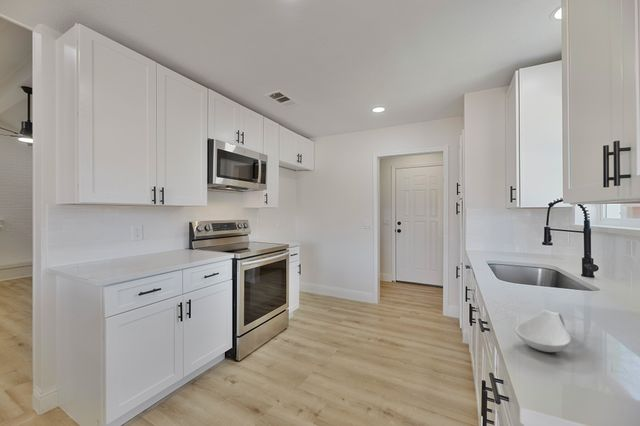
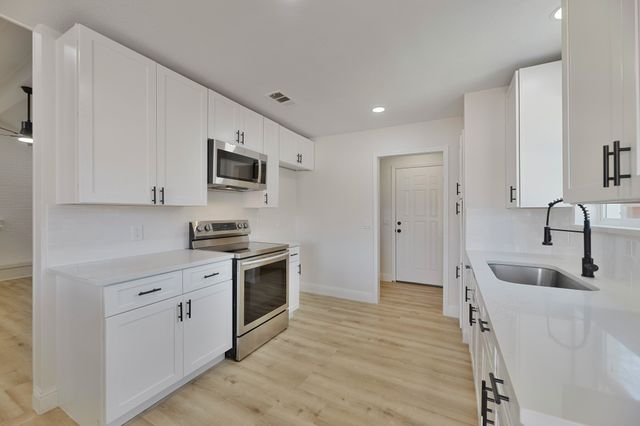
- spoon rest [515,309,572,353]
